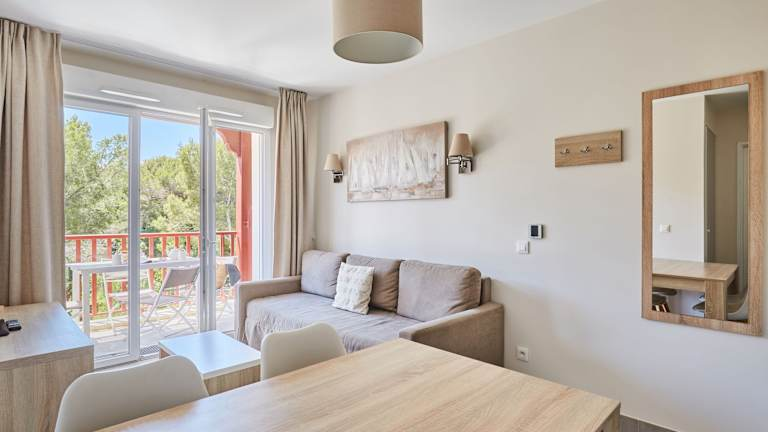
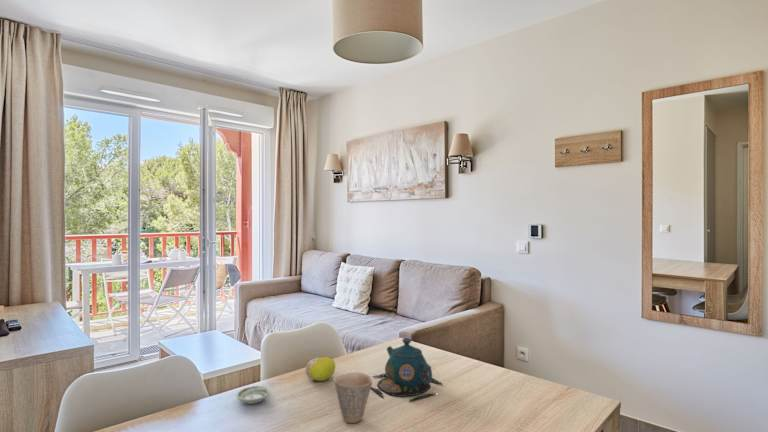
+ fruit [305,356,336,382]
+ saucer [235,385,271,405]
+ cup [333,372,374,424]
+ teapot [370,337,444,403]
